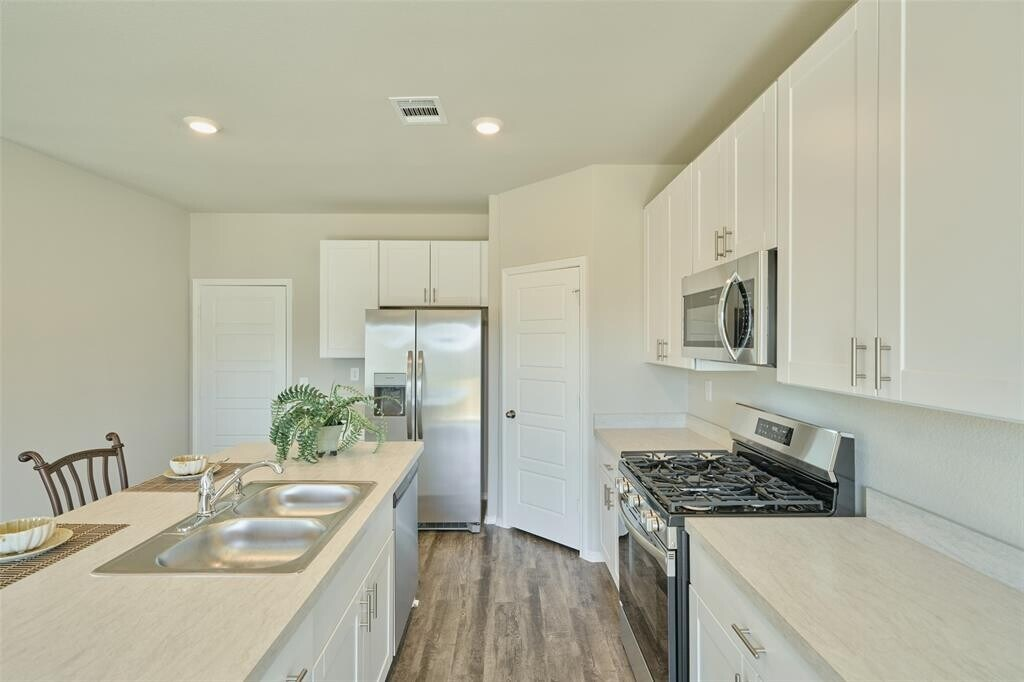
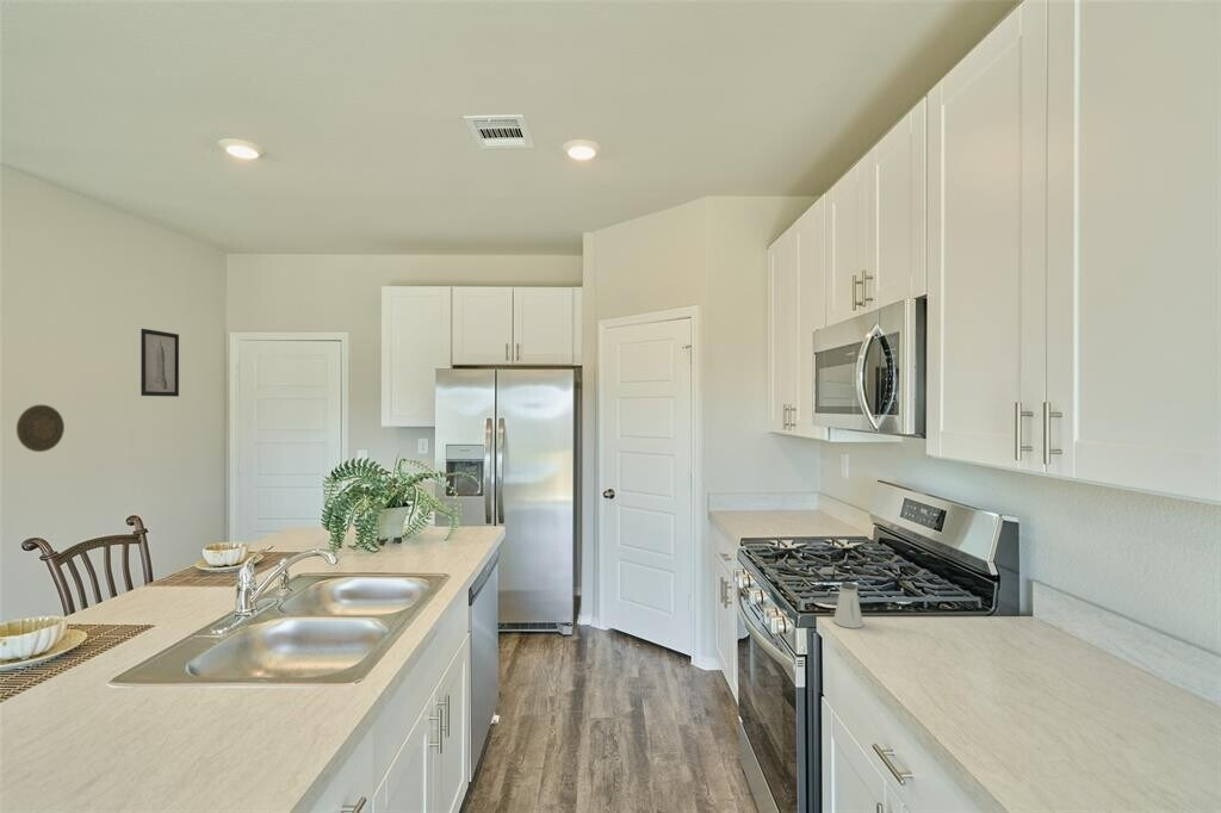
+ decorative plate [16,403,66,453]
+ wall art [140,328,180,398]
+ saltshaker [832,582,864,629]
